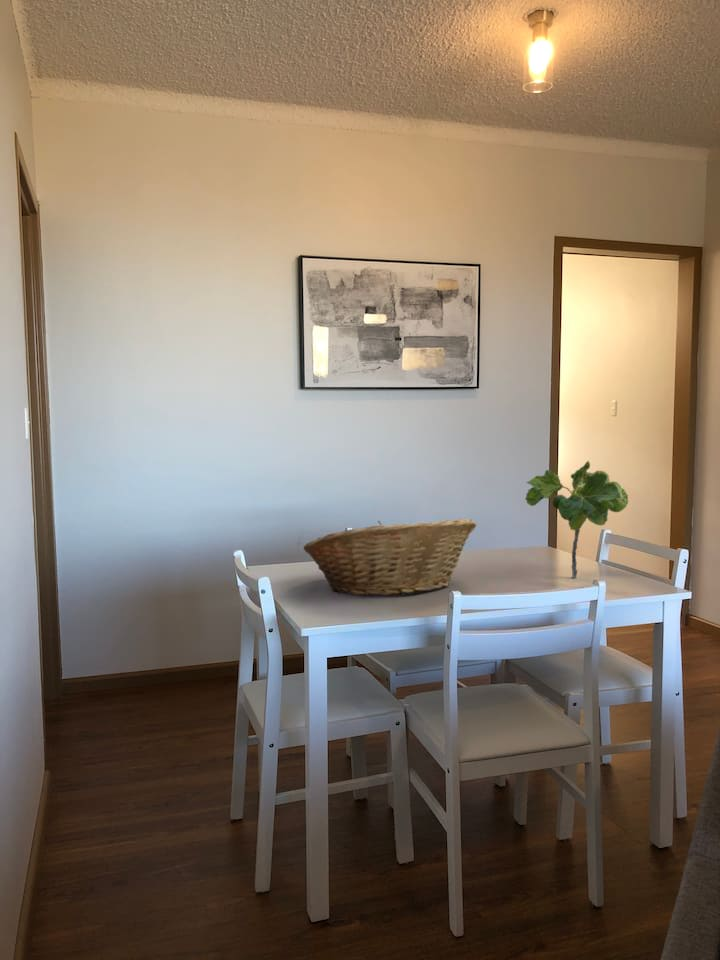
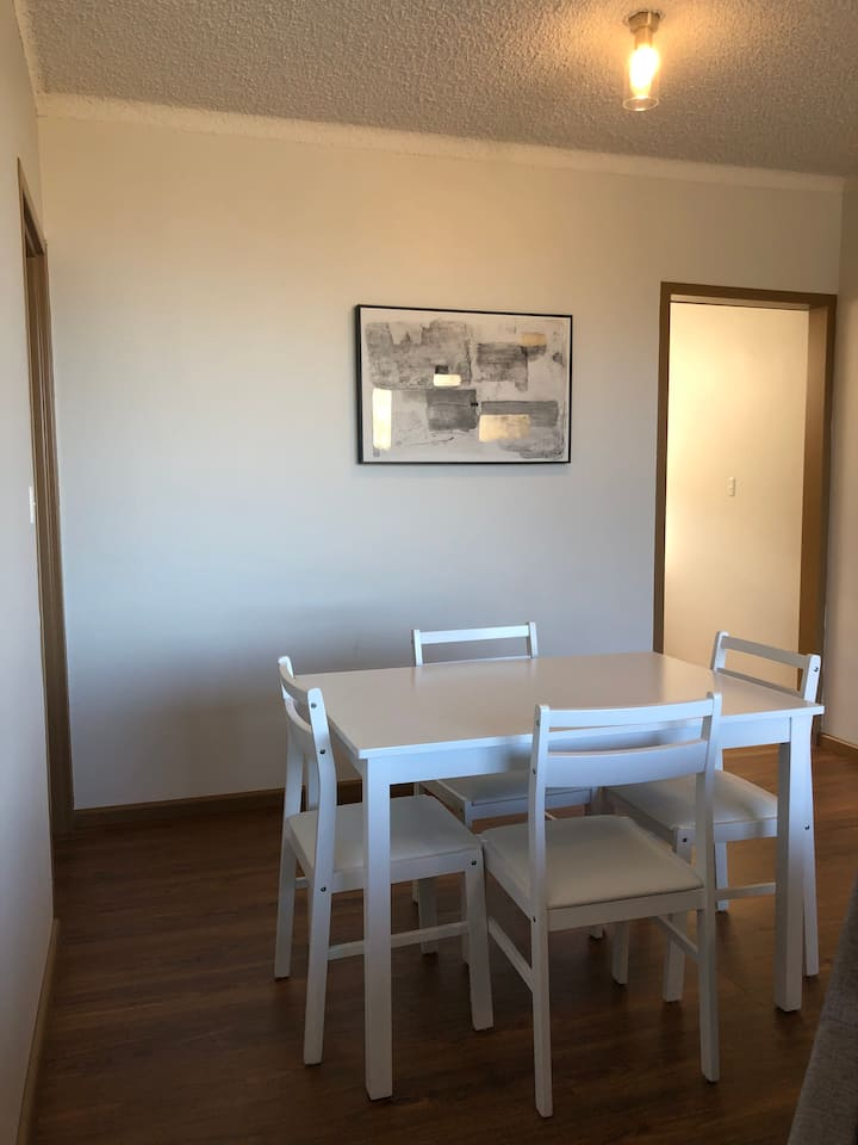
- plant [525,460,629,579]
- fruit basket [303,517,477,597]
